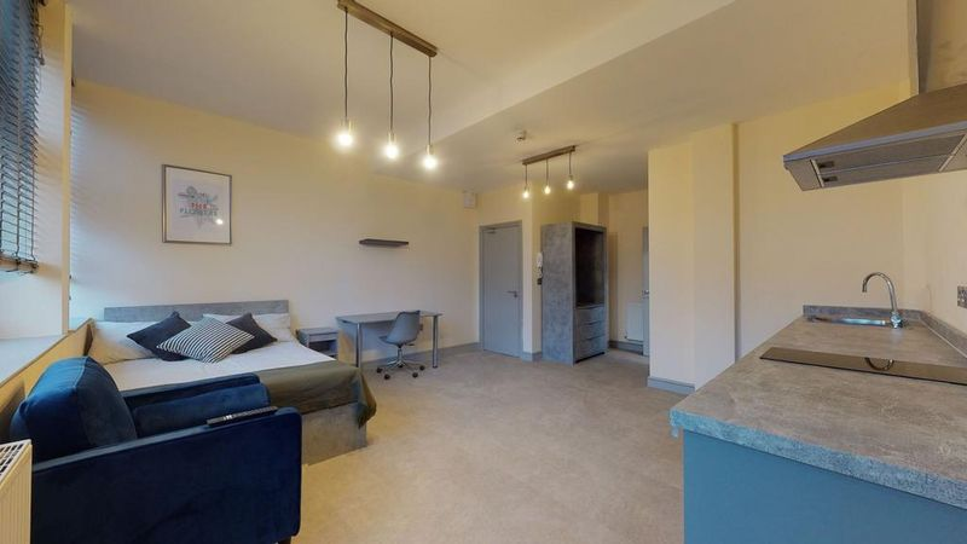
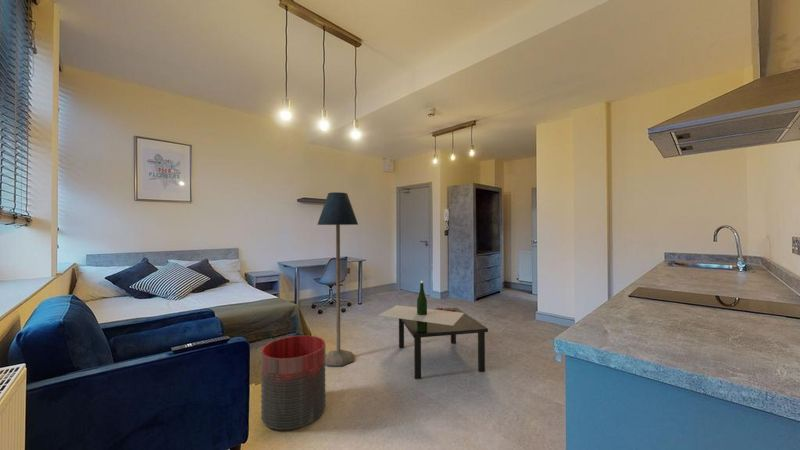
+ floor lamp [316,191,359,367]
+ coffee table [377,280,489,380]
+ trash can [260,334,327,431]
